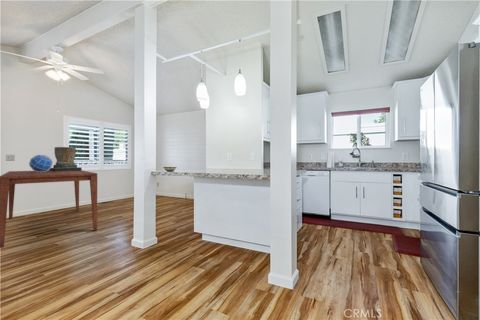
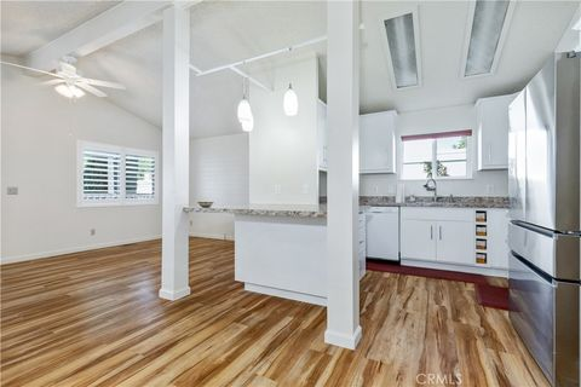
- dining table [0,170,98,249]
- decorative globe [28,154,54,172]
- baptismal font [49,146,83,171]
